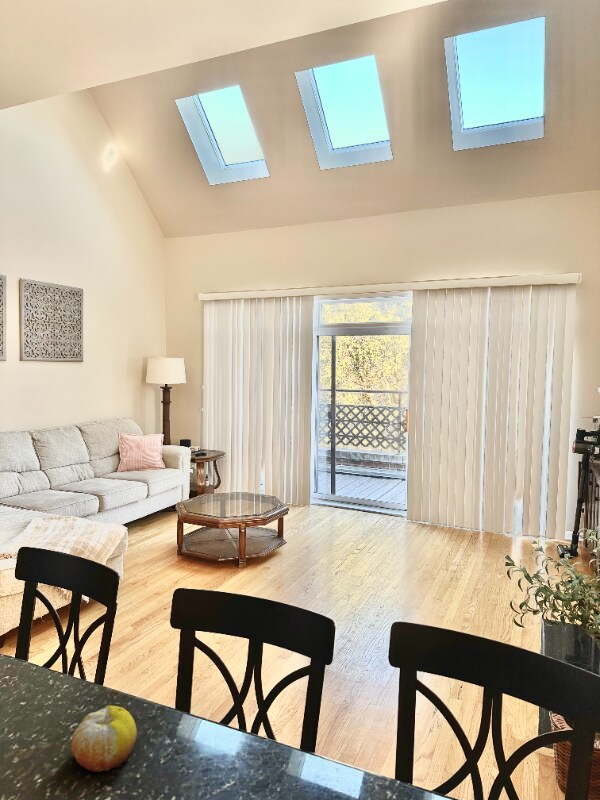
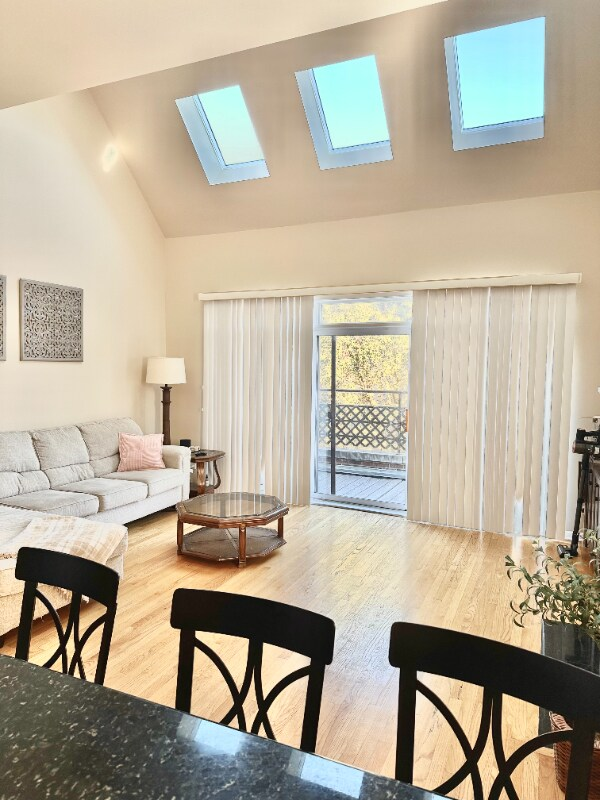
- fruit [70,705,138,773]
